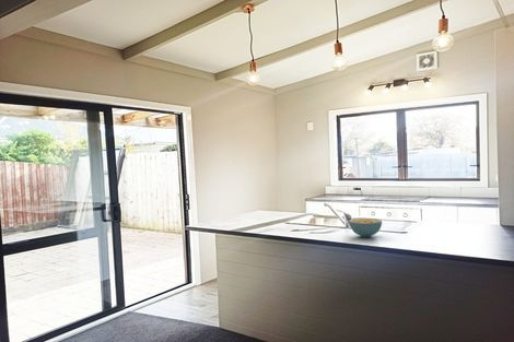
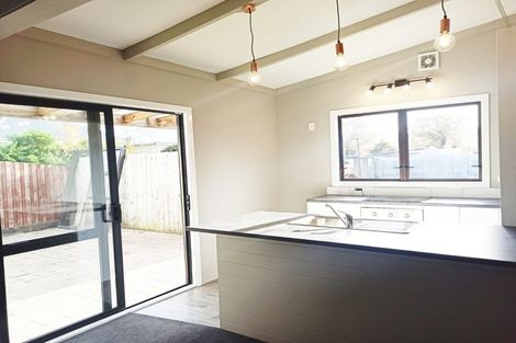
- cereal bowl [348,217,383,238]
